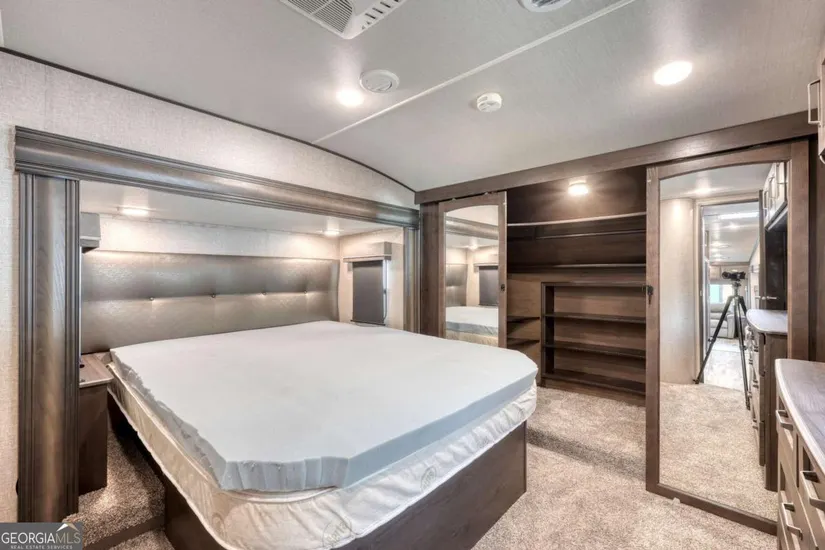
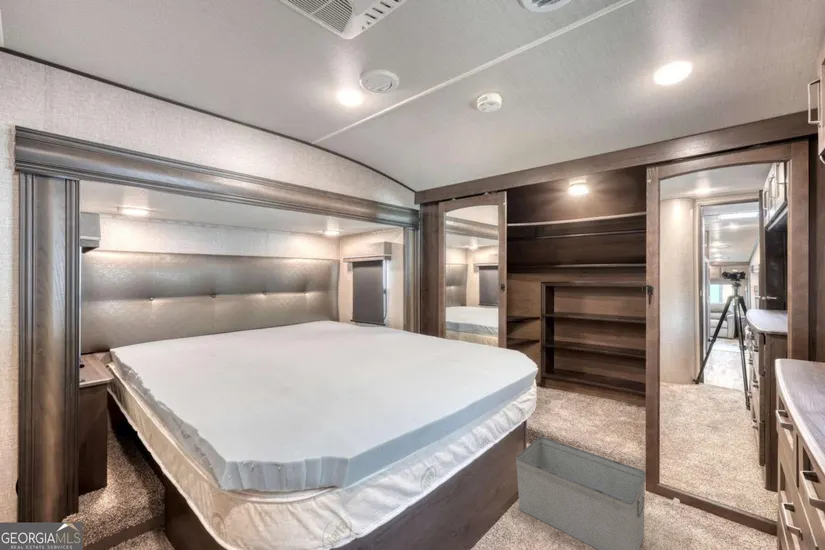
+ storage bin [515,436,647,550]
